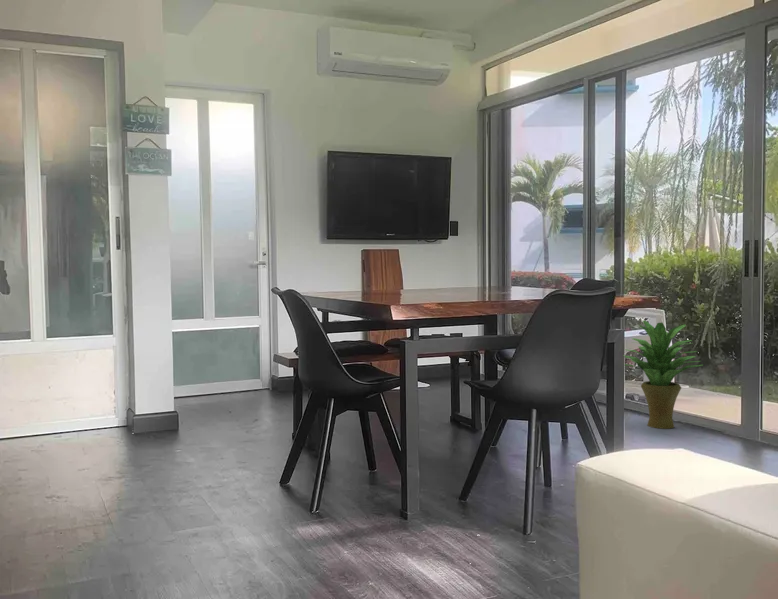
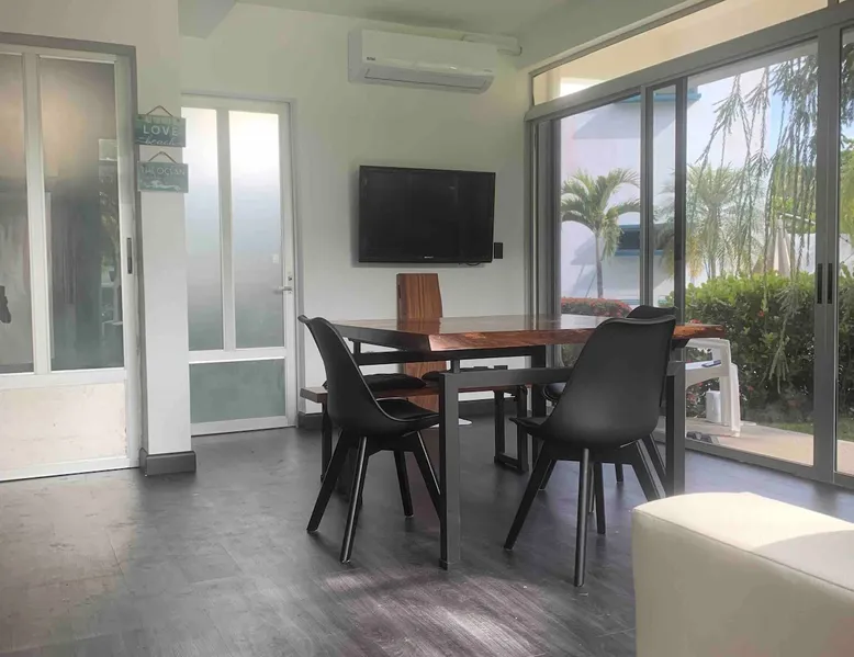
- potted plant [624,319,704,430]
